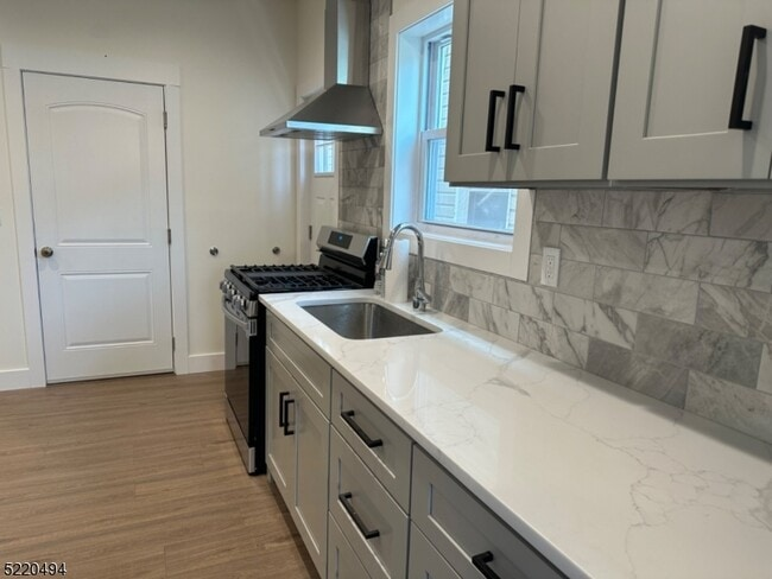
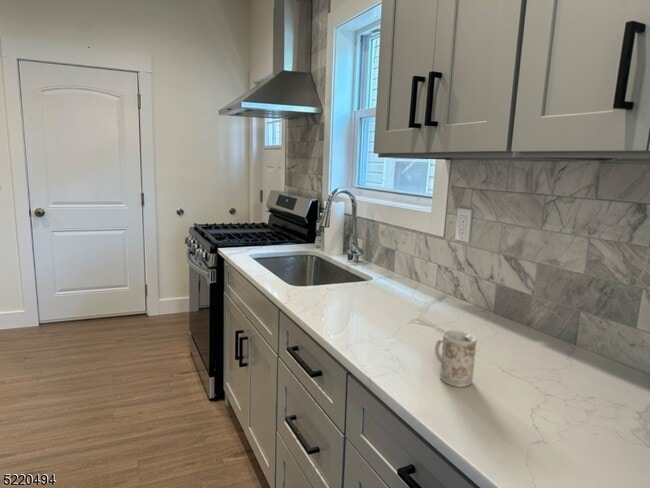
+ mug [434,329,478,388]
